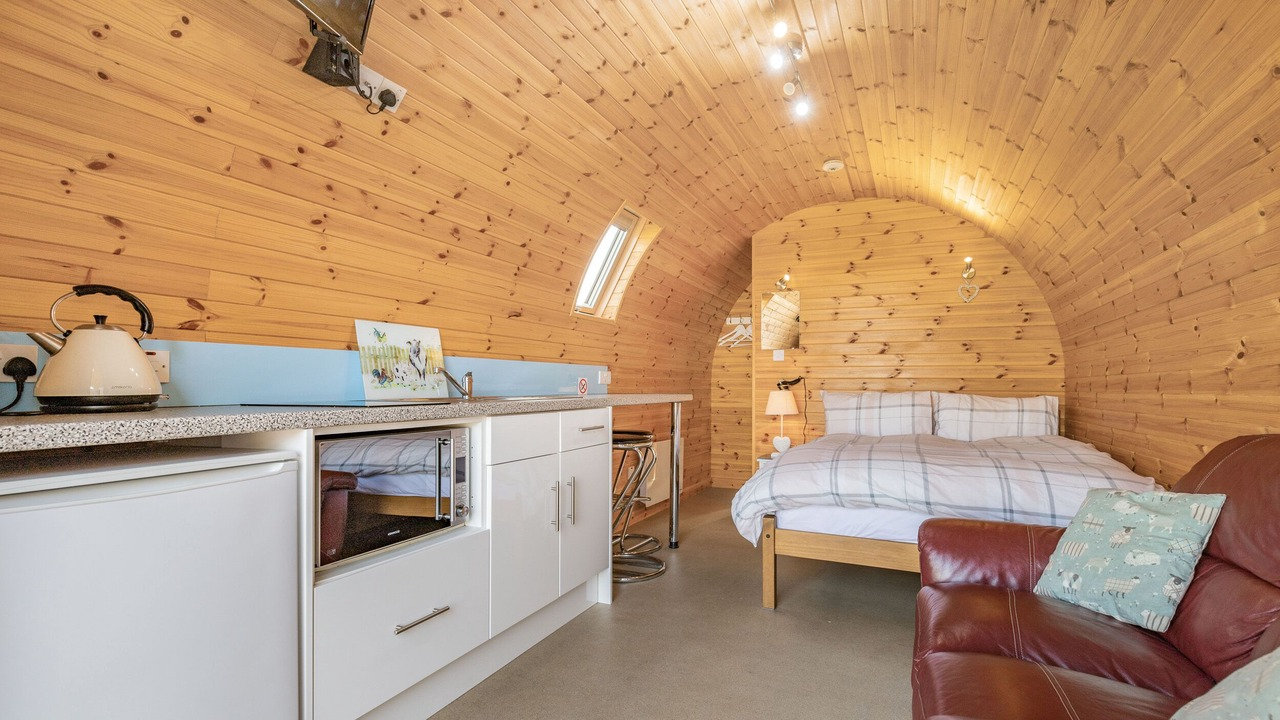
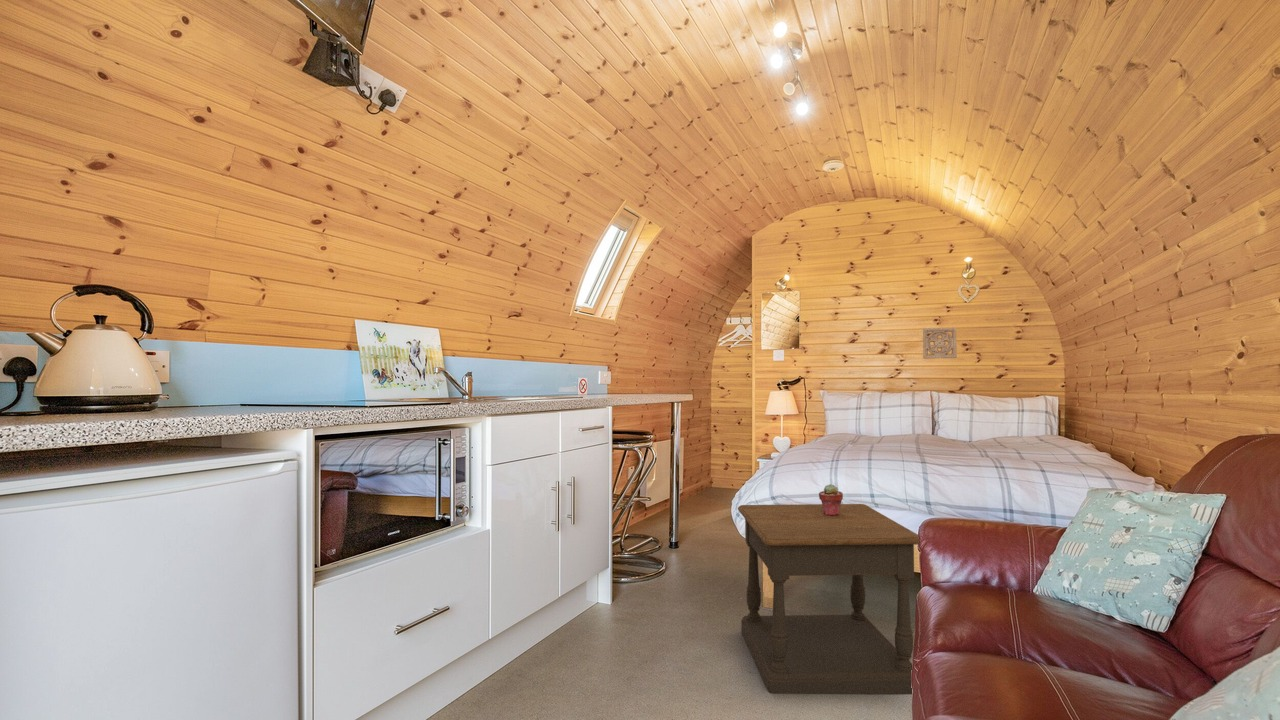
+ potted succulent [818,483,844,516]
+ side table [737,503,920,696]
+ wall ornament [922,326,958,360]
